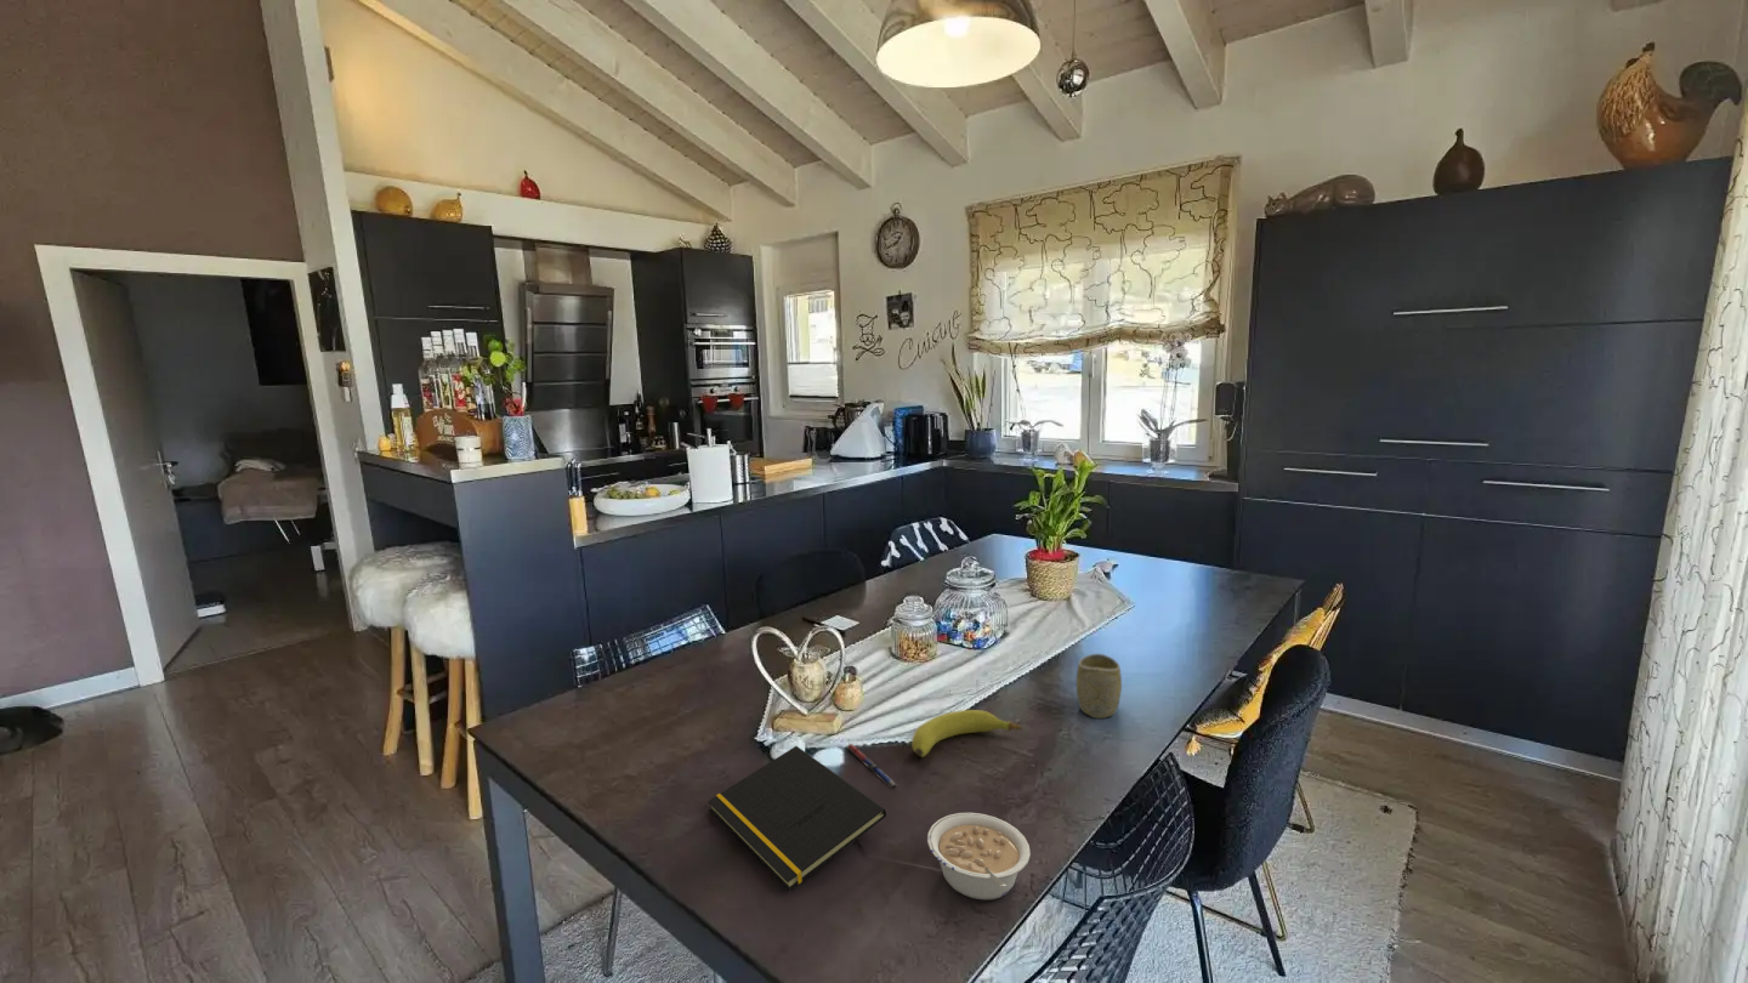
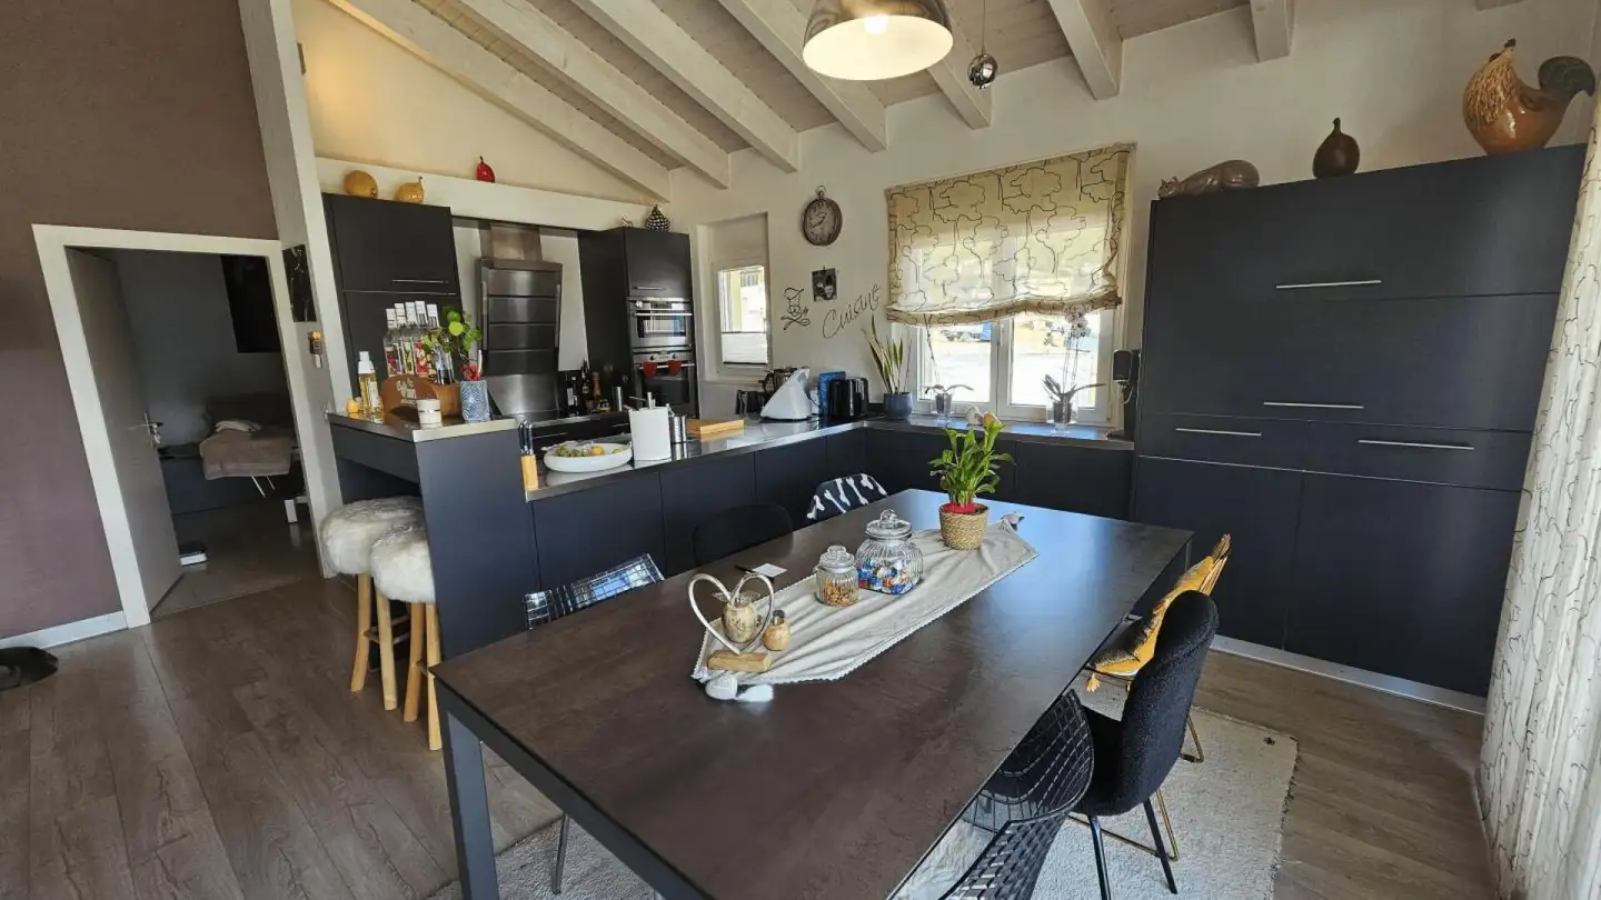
- fruit [910,709,1023,758]
- cup [1074,653,1123,720]
- notepad [706,745,887,891]
- legume [926,812,1032,900]
- pen [847,743,898,789]
